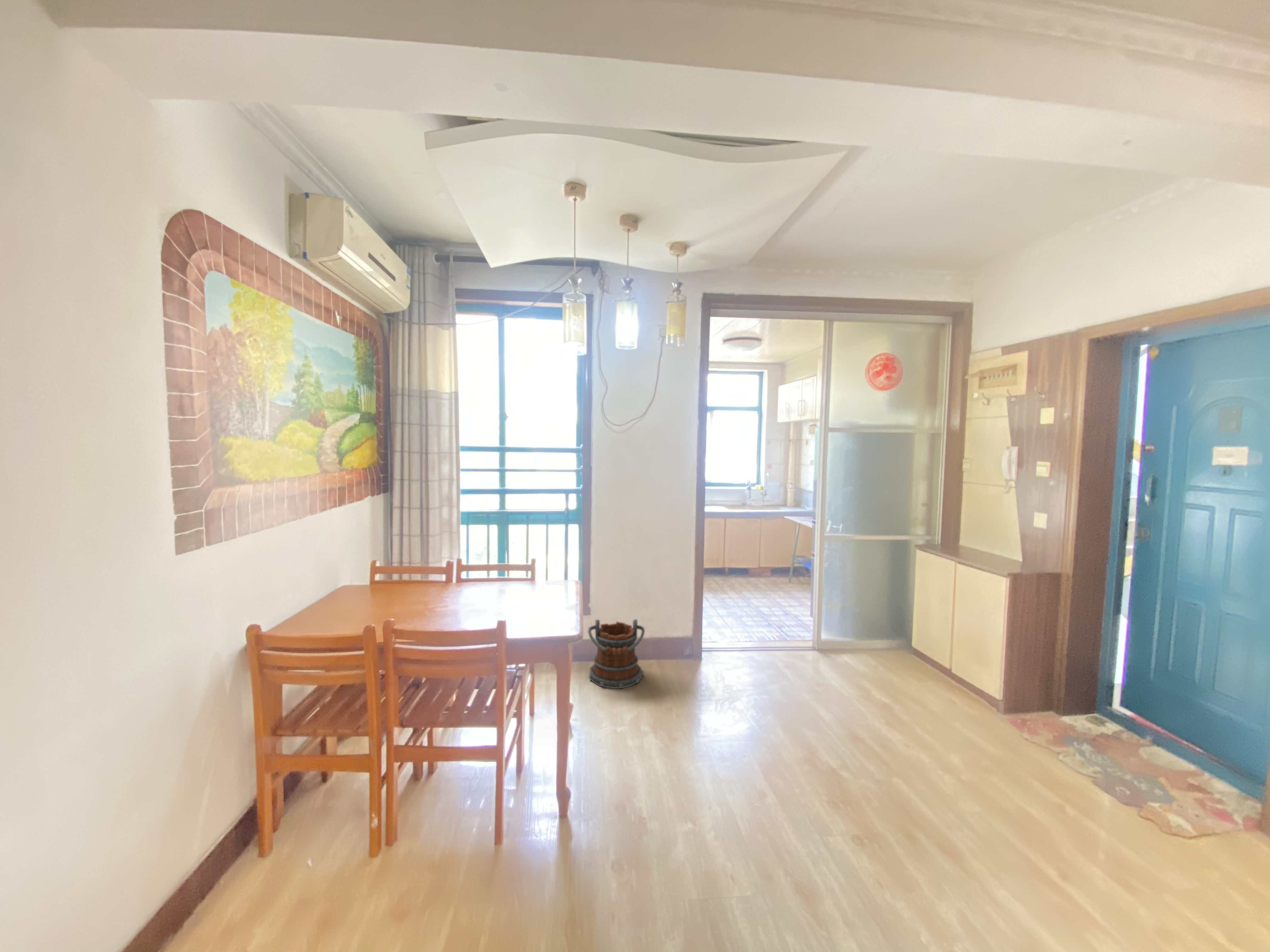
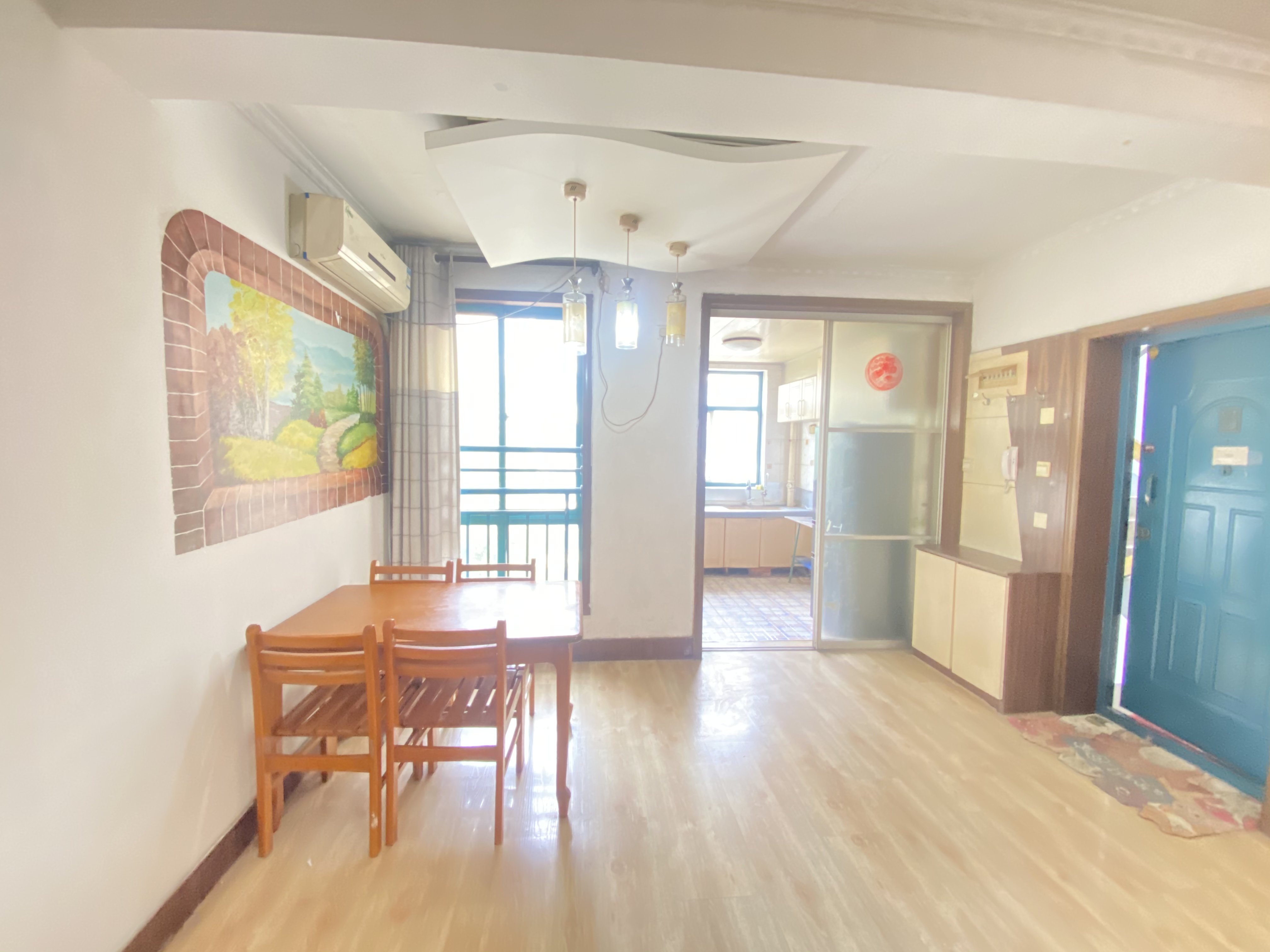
- bucket [588,619,645,689]
